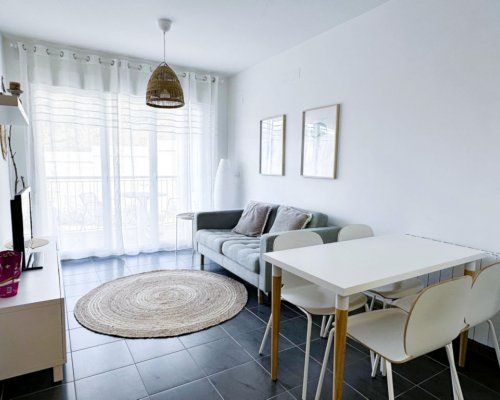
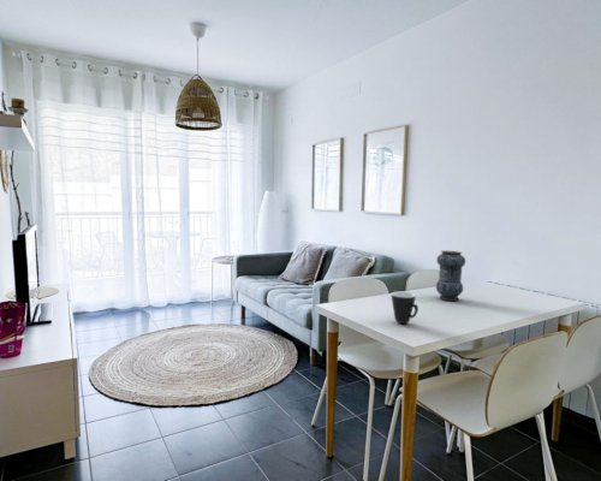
+ mug [391,290,419,325]
+ vase [435,249,466,302]
